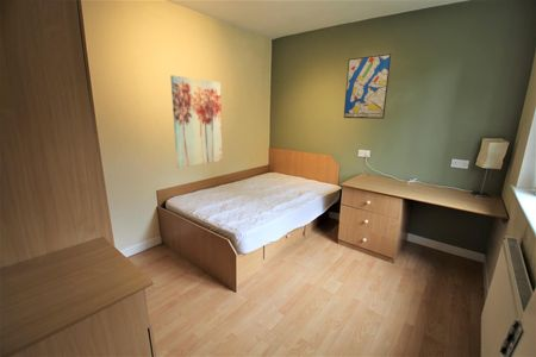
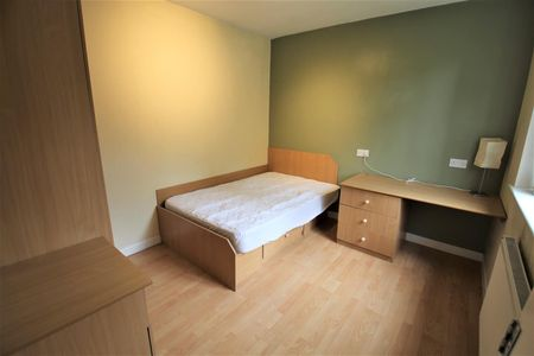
- wall art [343,52,393,120]
- wall art [169,74,224,169]
